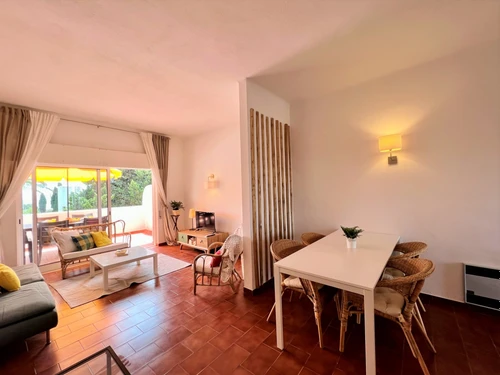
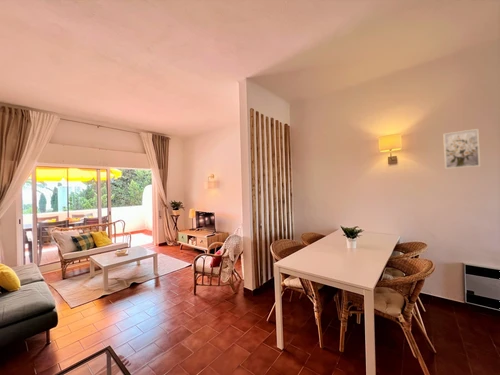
+ wall art [442,128,481,170]
